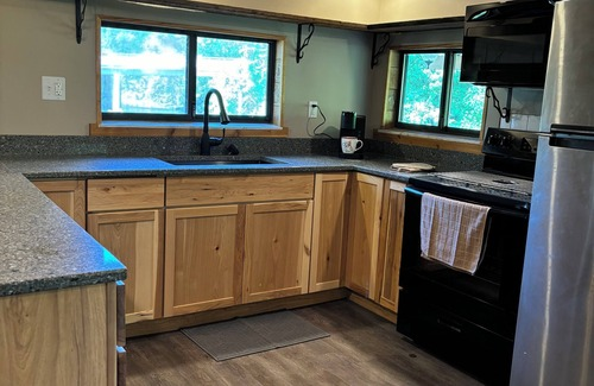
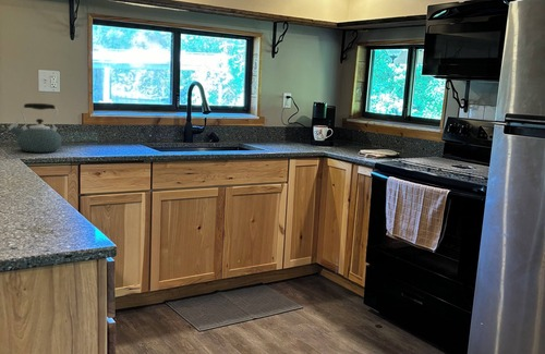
+ kettle [7,102,62,154]
